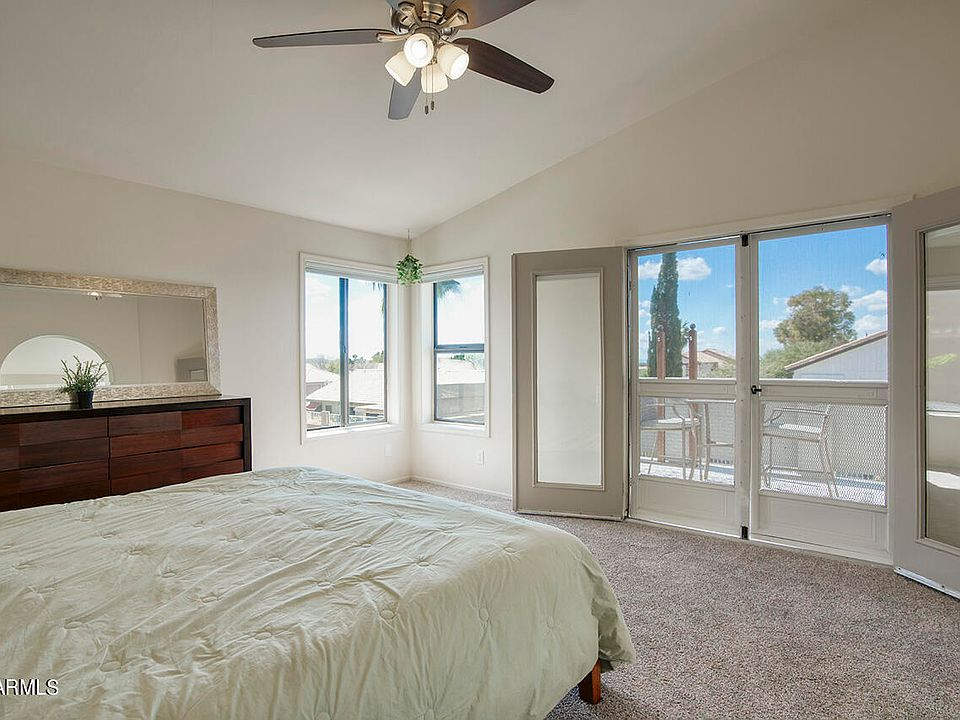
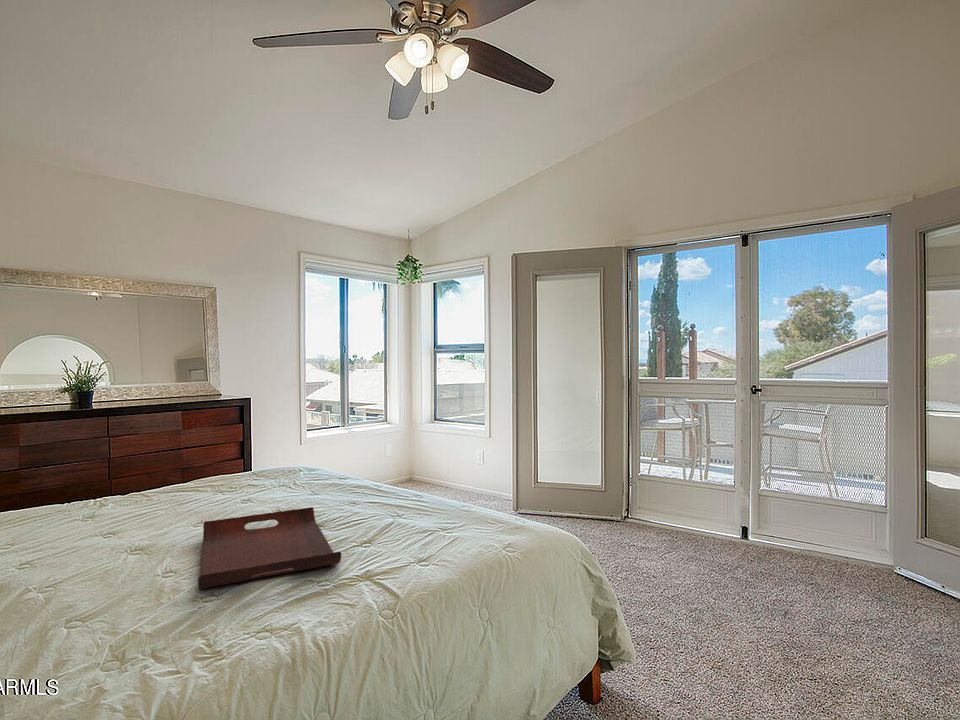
+ serving tray [197,506,342,590]
